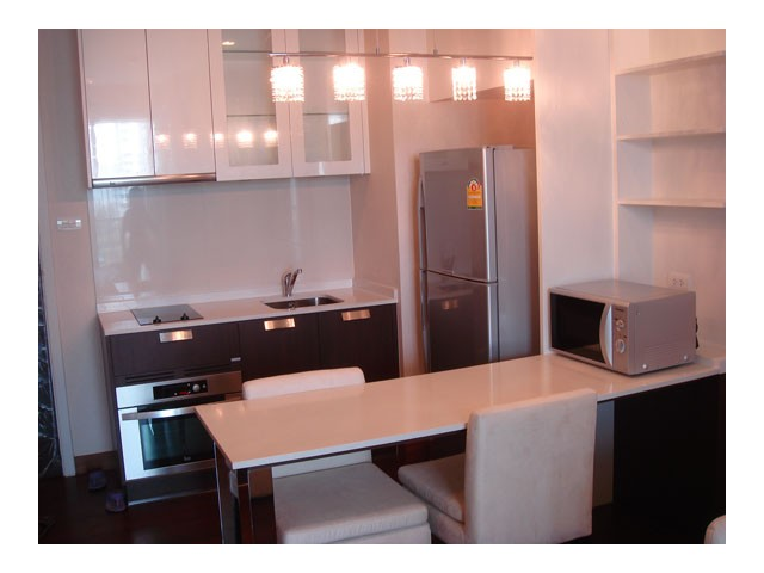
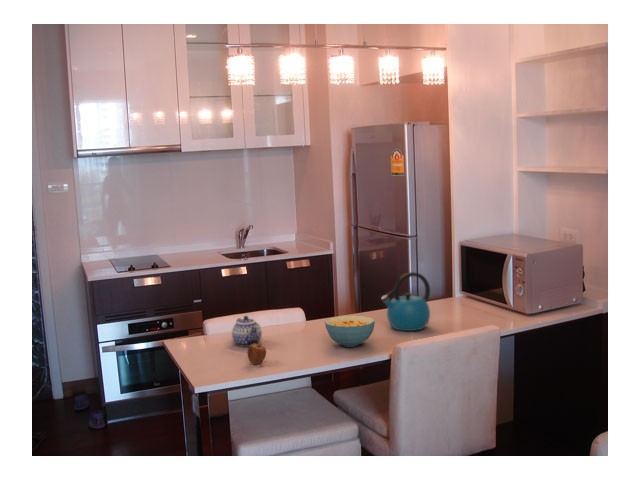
+ fruit [246,342,267,365]
+ kettle [380,271,431,332]
+ cereal bowl [324,315,376,348]
+ teapot [231,315,263,348]
